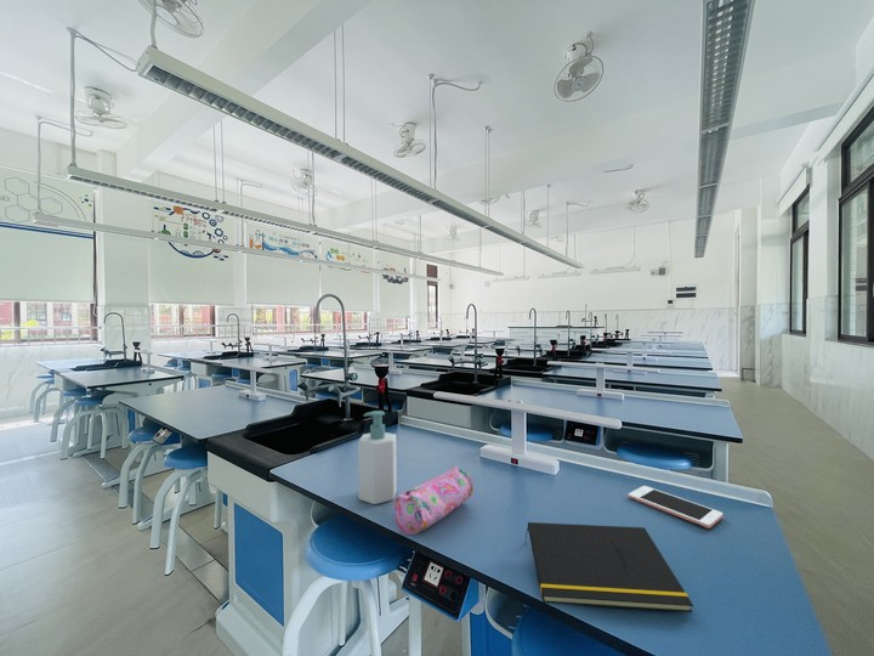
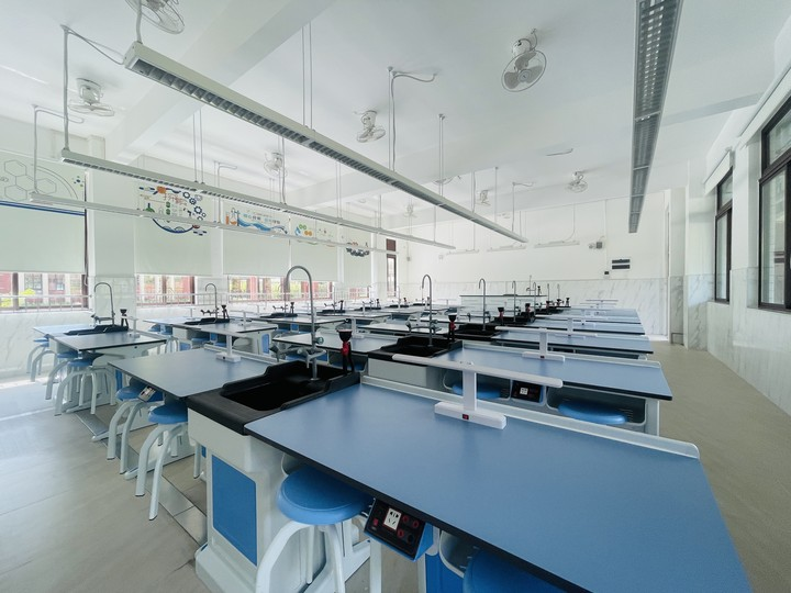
- notepad [523,521,694,613]
- cell phone [628,485,723,530]
- pencil case [393,465,475,536]
- soap bottle [357,409,398,505]
